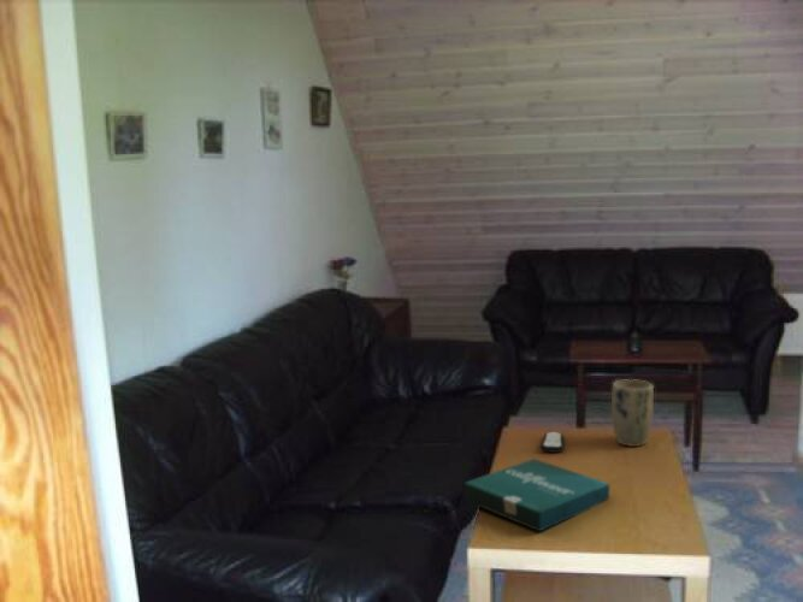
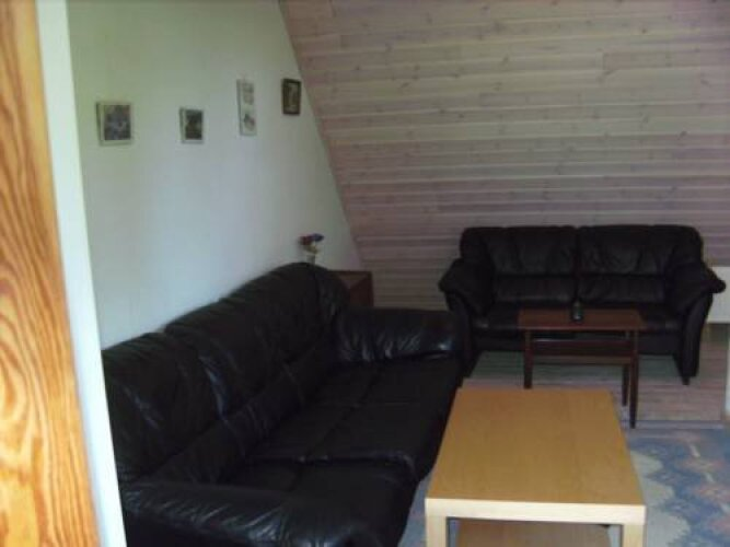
- remote control [539,431,565,454]
- pizza box [464,458,610,532]
- plant pot [610,378,655,448]
